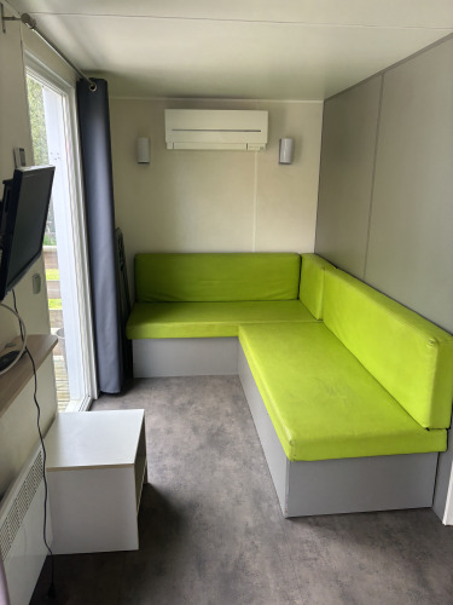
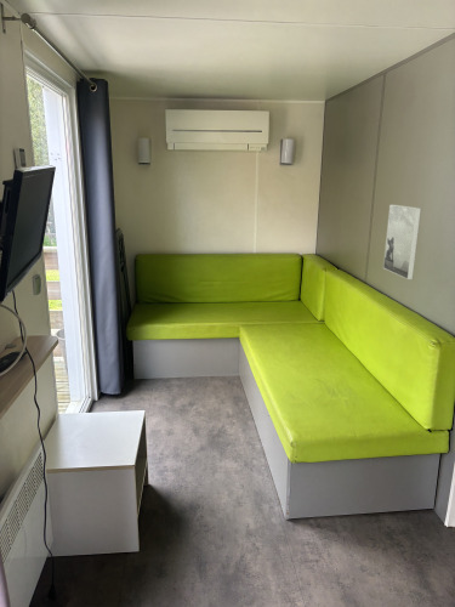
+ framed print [382,204,422,280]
